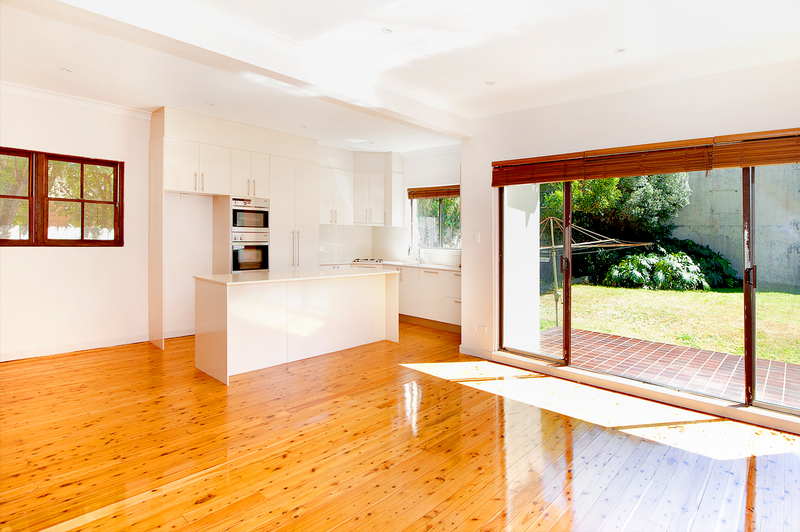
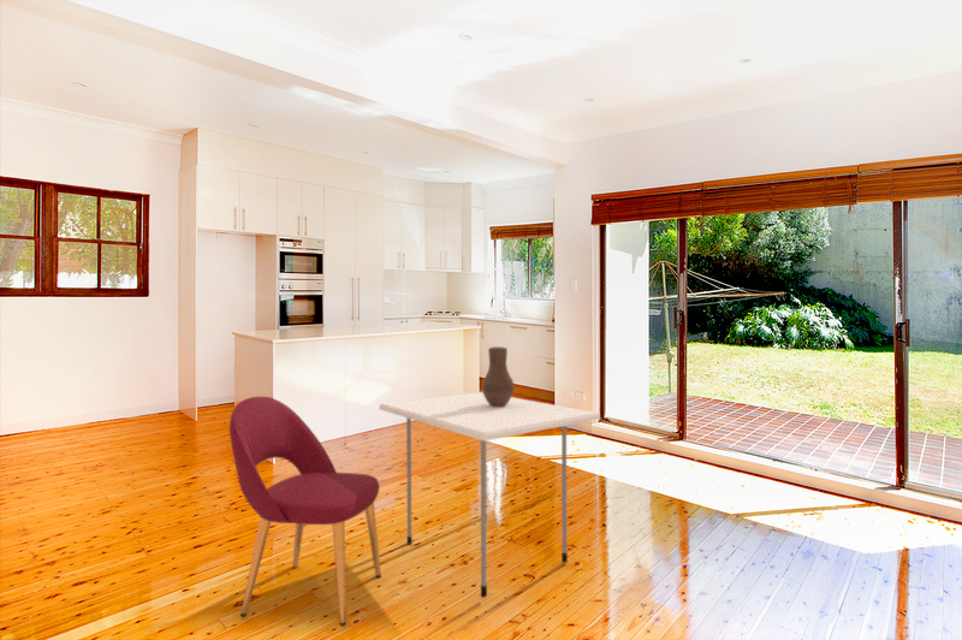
+ dining table [378,391,601,599]
+ vase [481,345,516,407]
+ dining chair [228,396,382,628]
